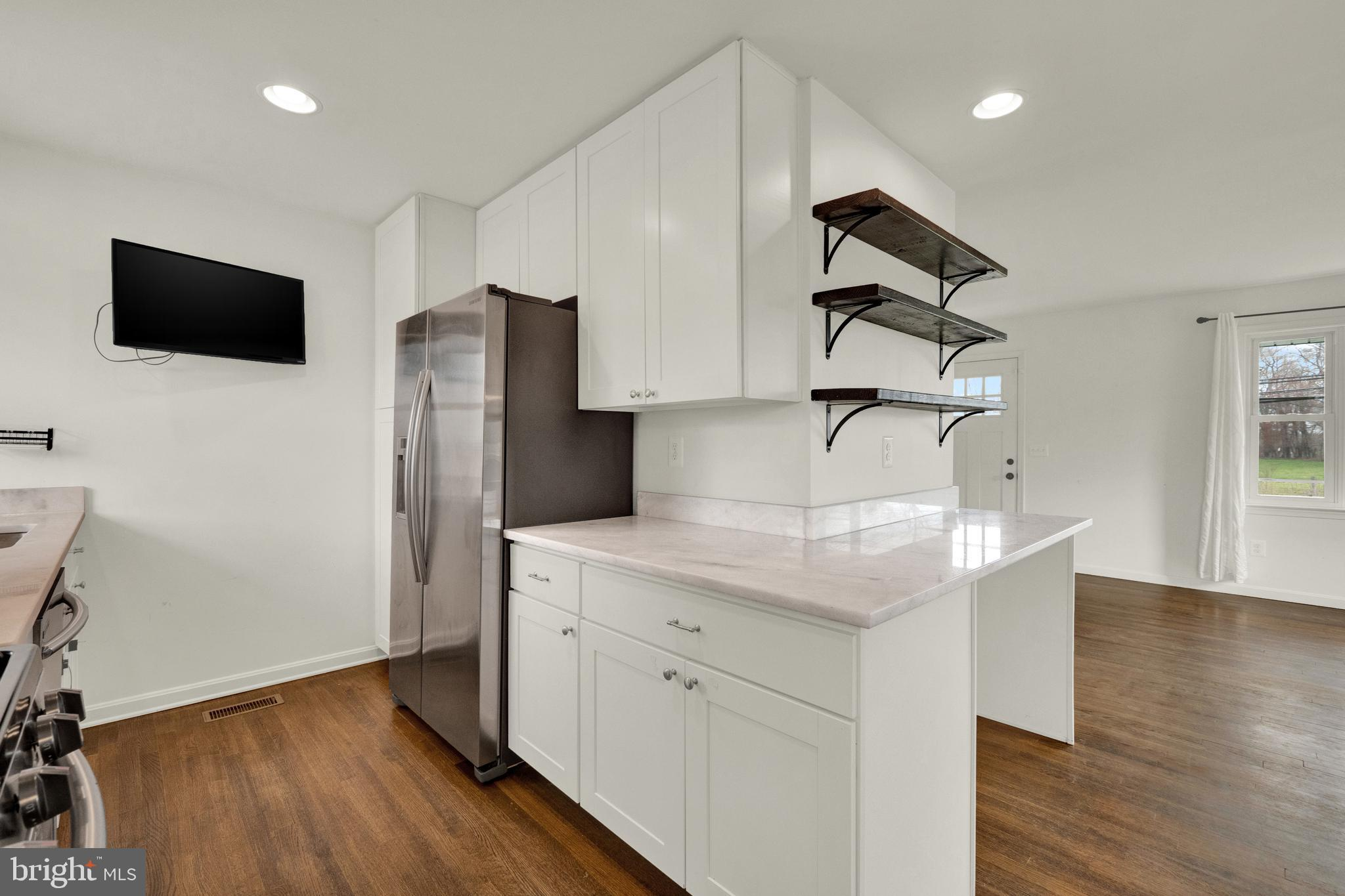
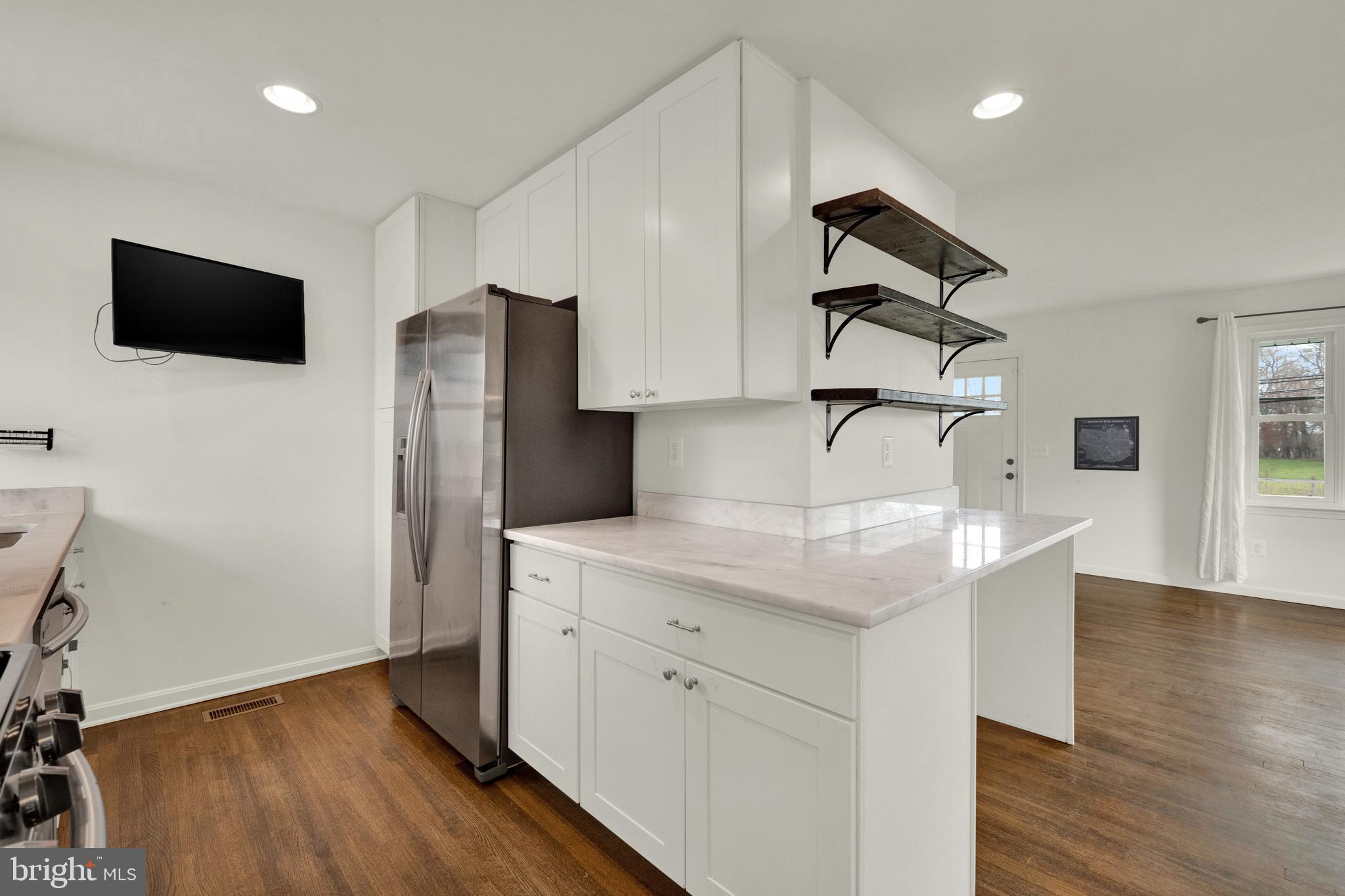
+ wall art [1074,416,1140,472]
